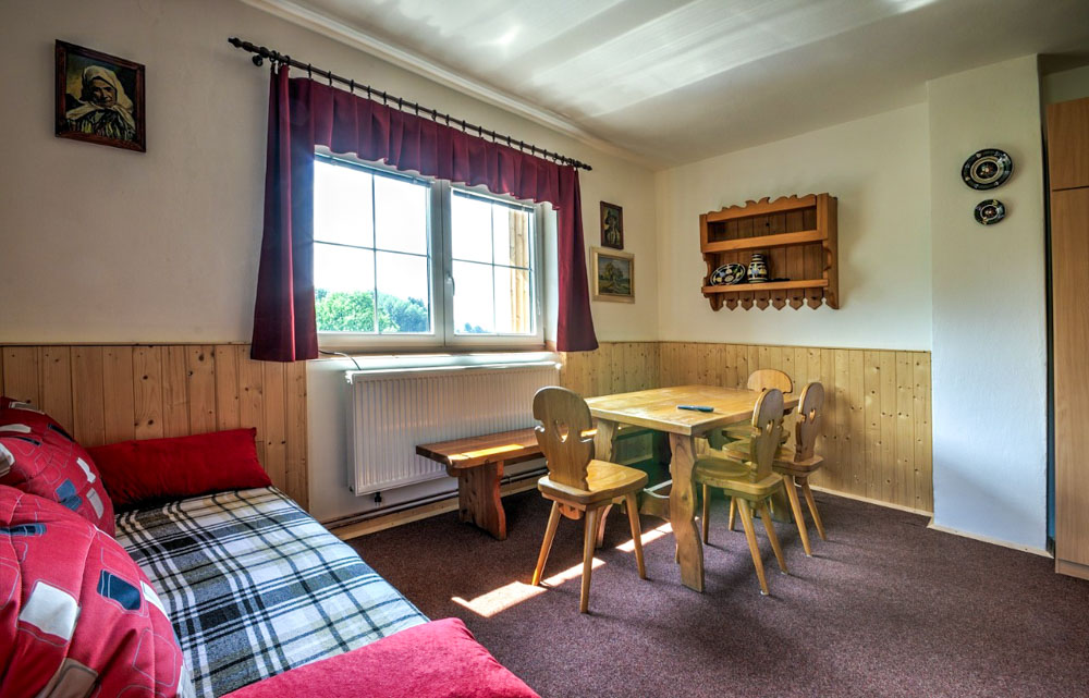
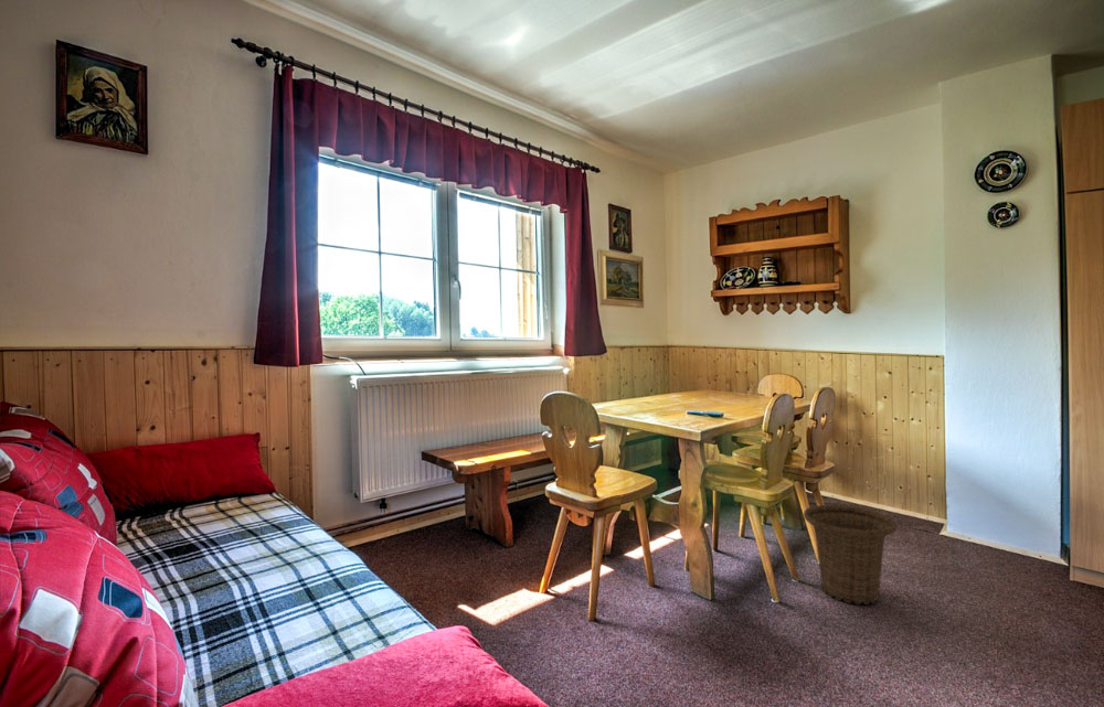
+ basket [803,504,898,606]
